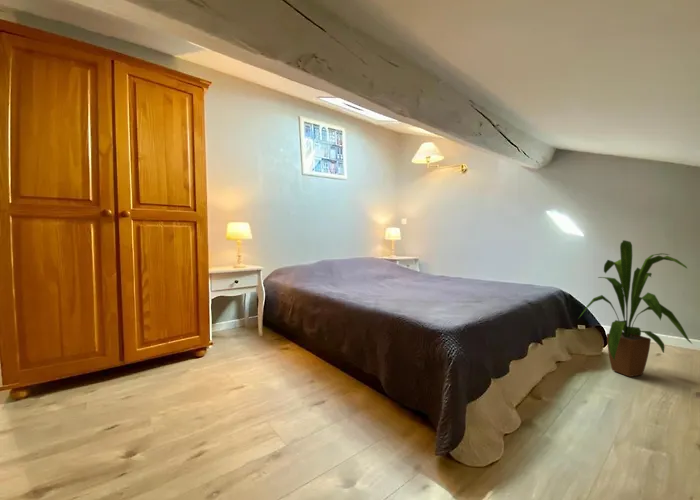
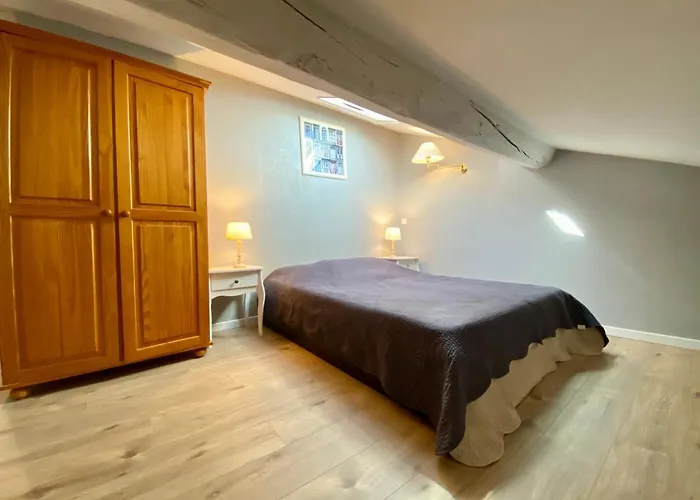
- house plant [577,239,692,378]
